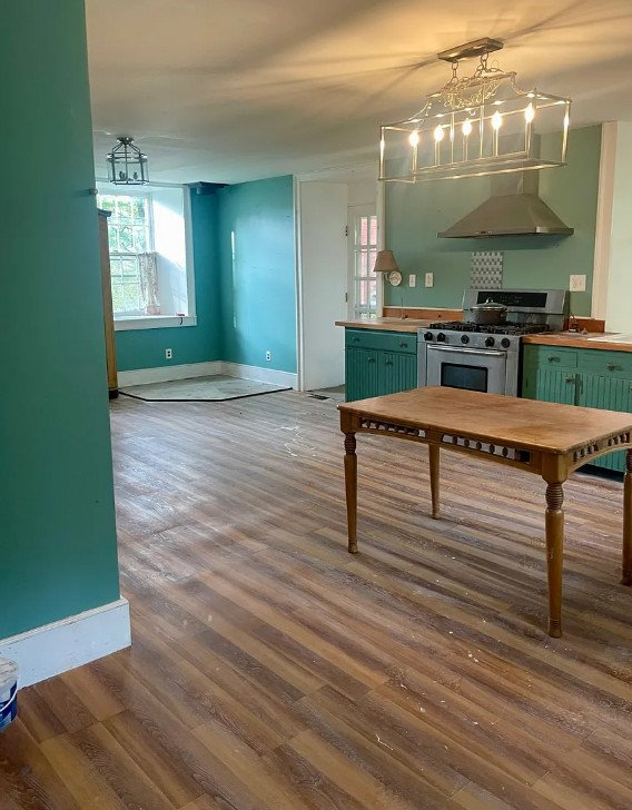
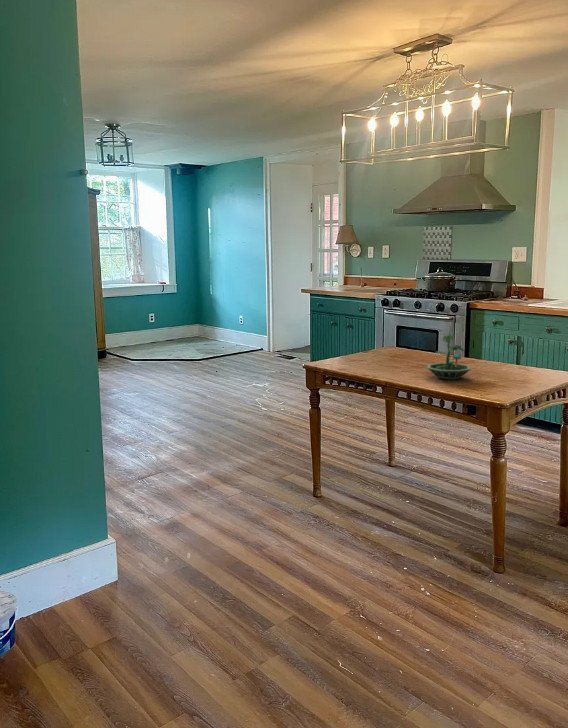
+ terrarium [426,333,473,380]
